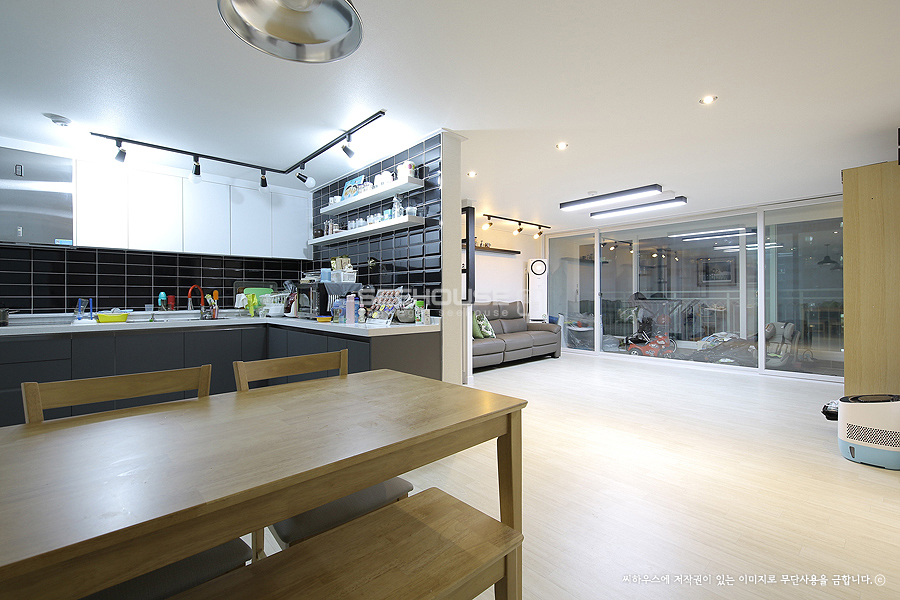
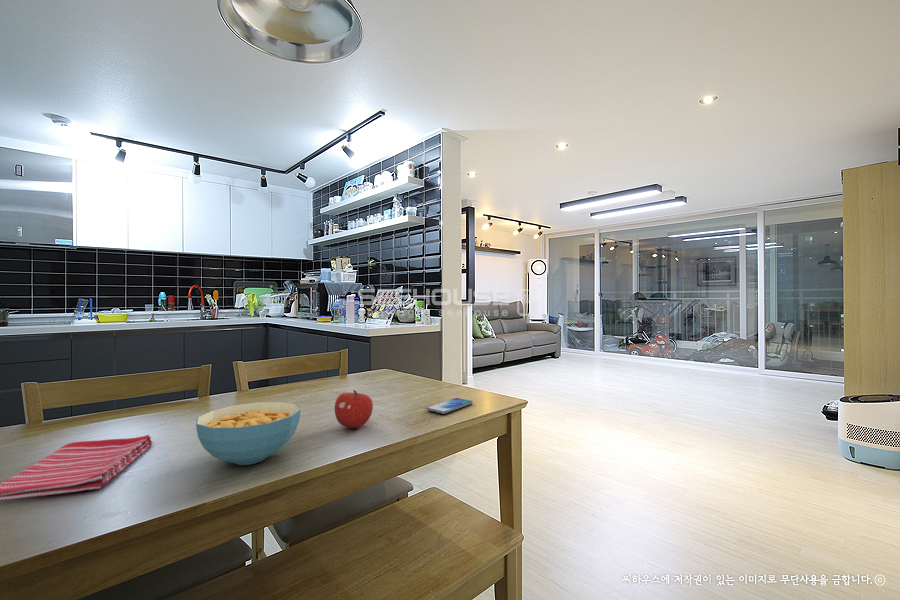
+ fruit [334,389,374,429]
+ dish towel [0,434,154,502]
+ smartphone [426,397,474,415]
+ cereal bowl [195,401,302,466]
